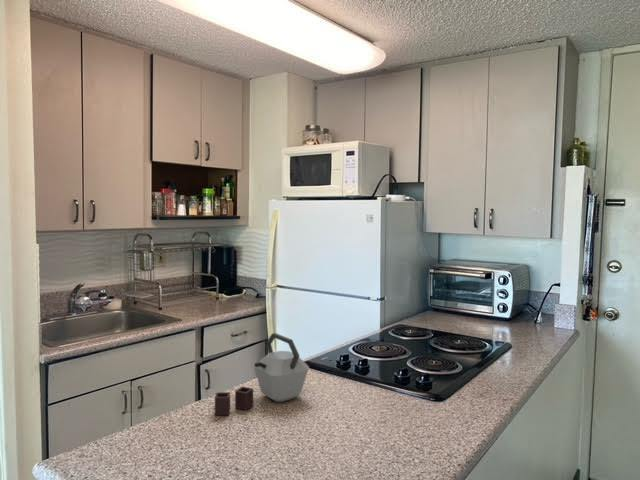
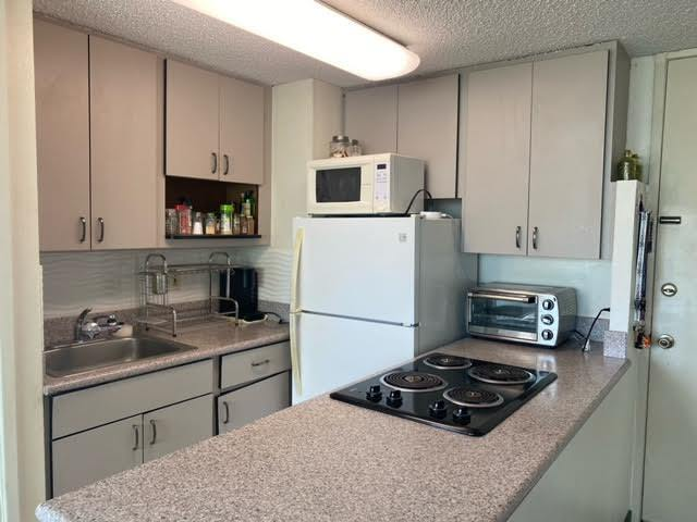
- kettle [214,332,310,416]
